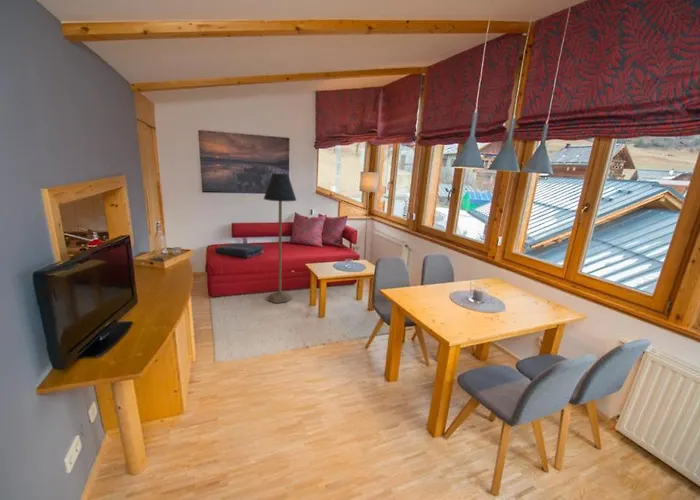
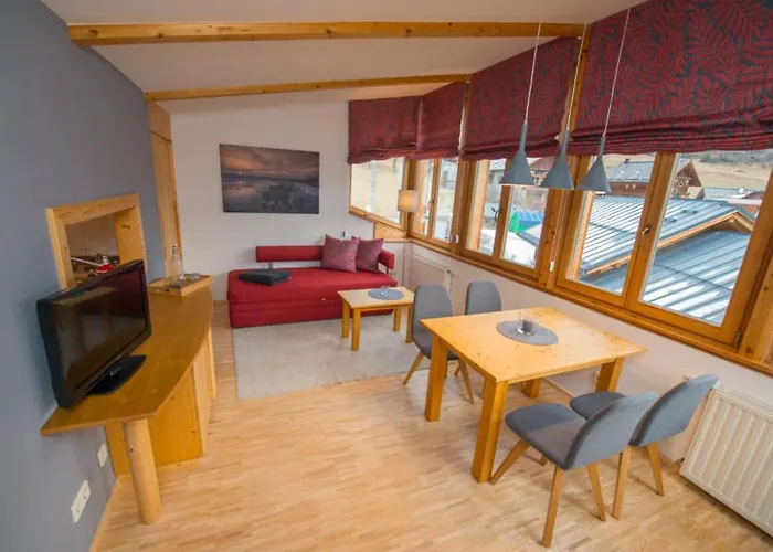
- floor lamp [263,172,297,304]
